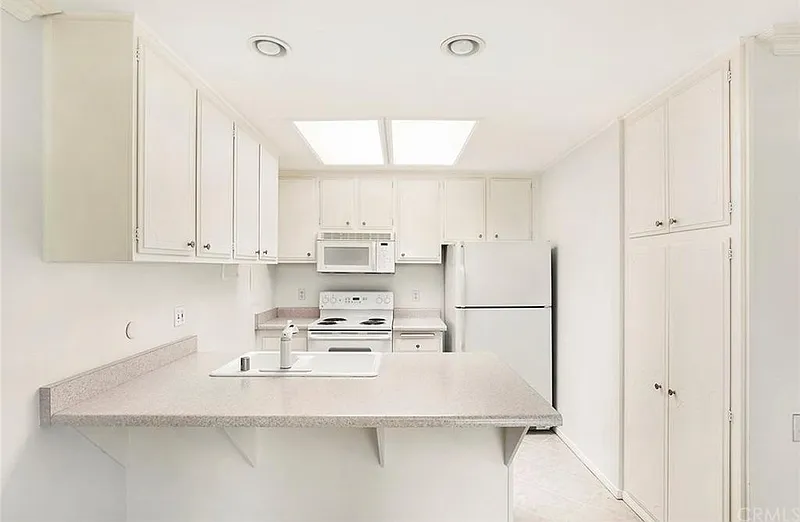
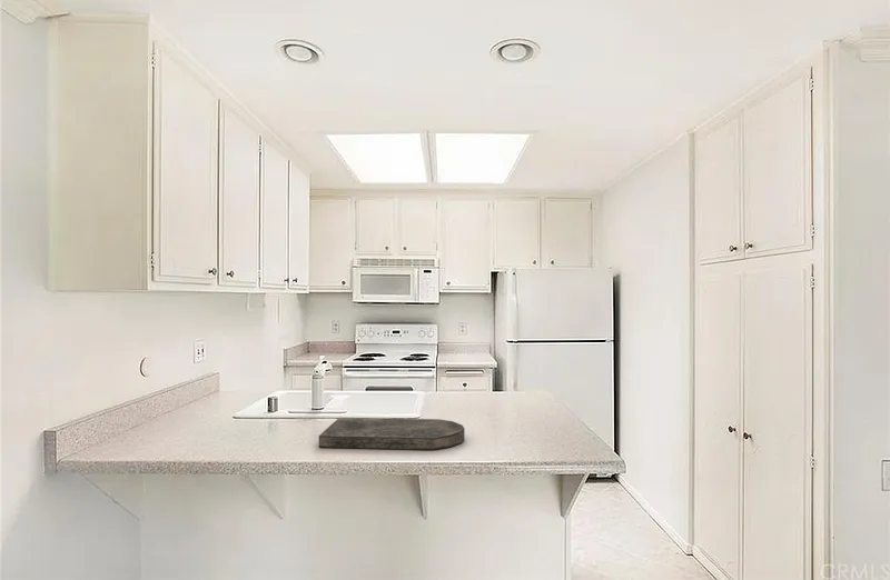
+ cutting board [318,417,465,451]
